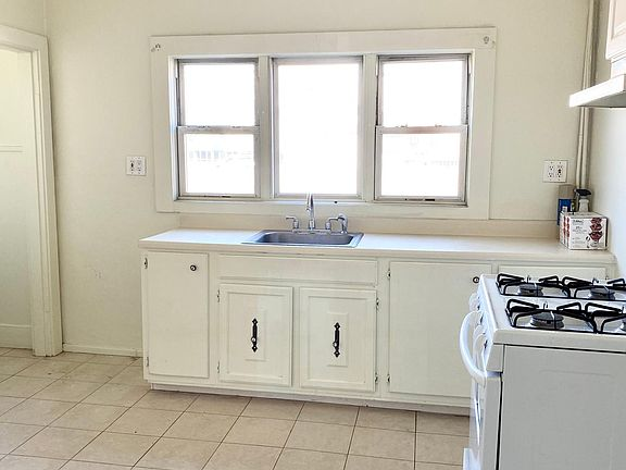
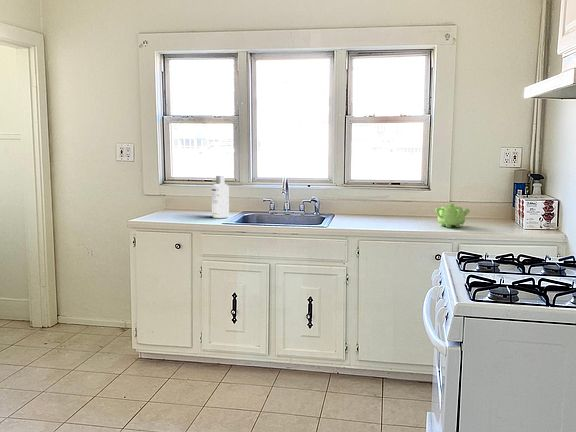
+ teapot [434,203,471,228]
+ screw cap bottle [211,175,230,219]
